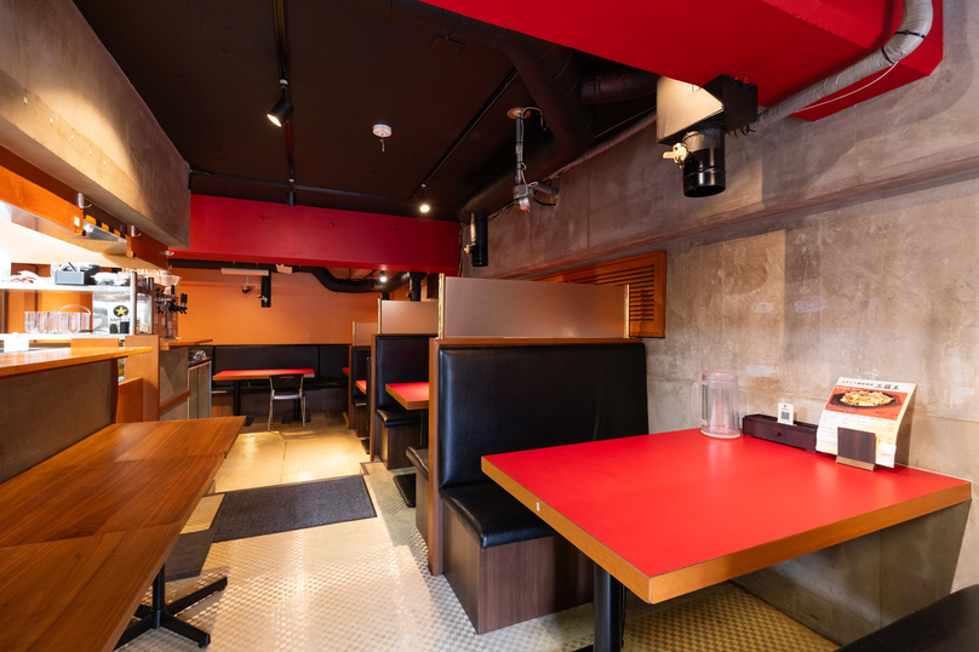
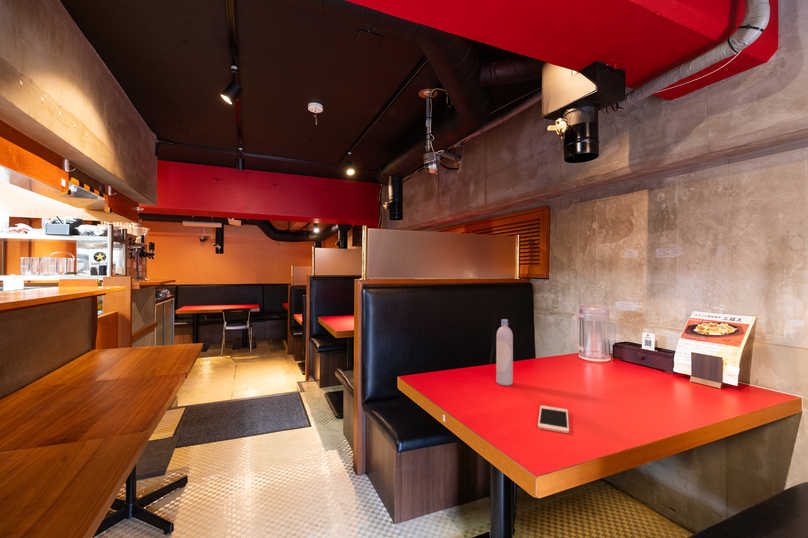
+ bottle [495,318,514,386]
+ cell phone [537,405,570,434]
